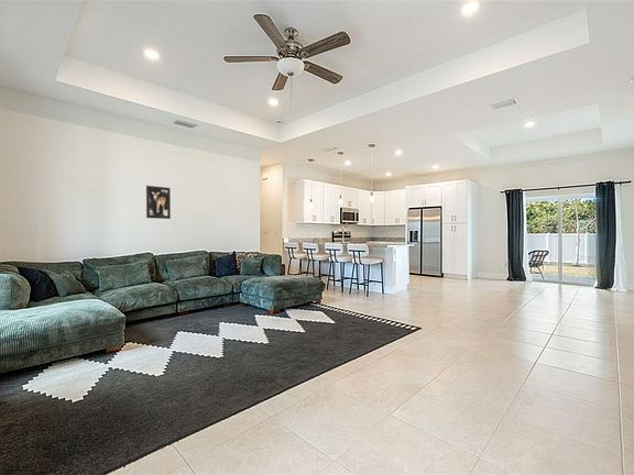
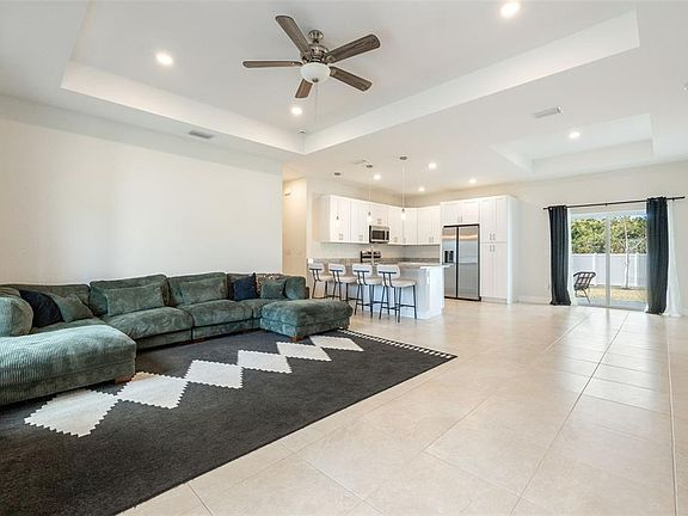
- wall art [145,185,172,220]
